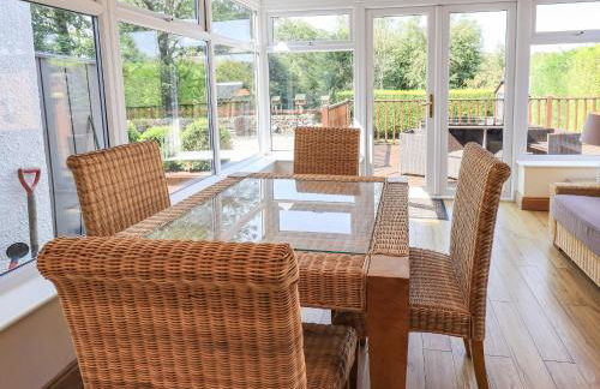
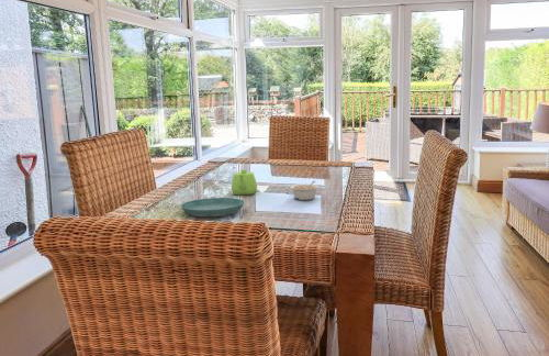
+ legume [289,180,321,201]
+ saucer [180,197,246,218]
+ teapot [231,168,258,196]
